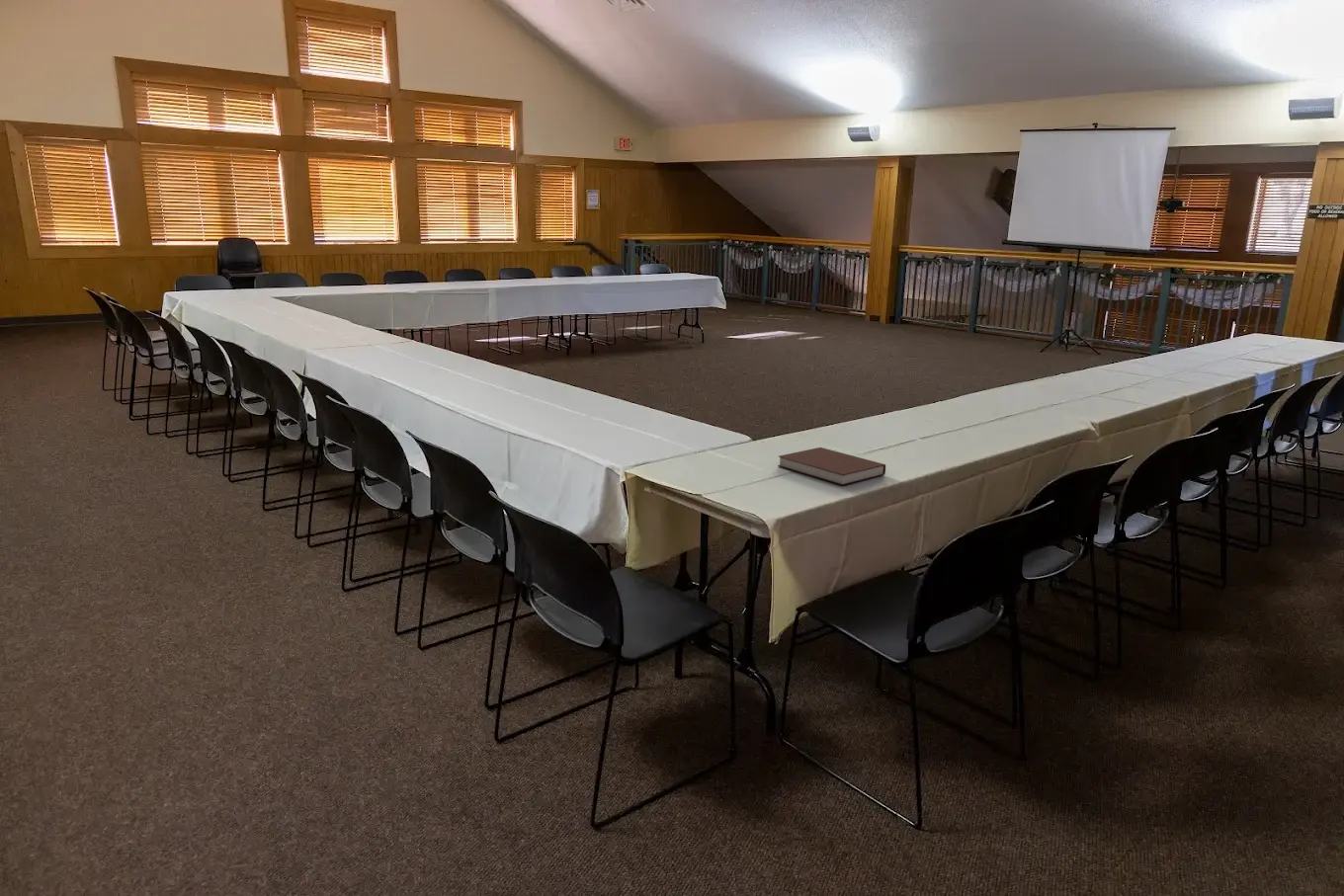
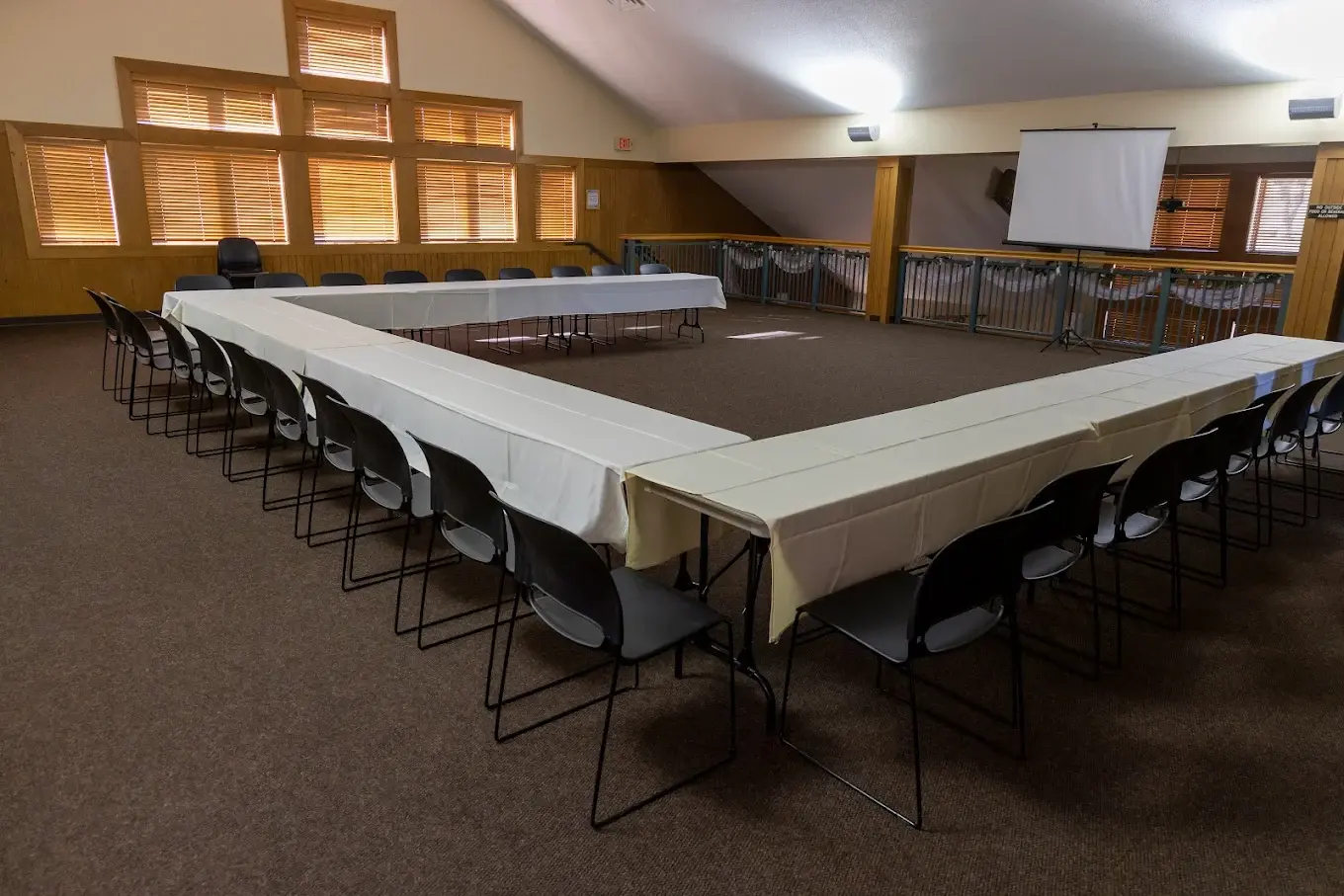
- notebook [777,447,886,486]
